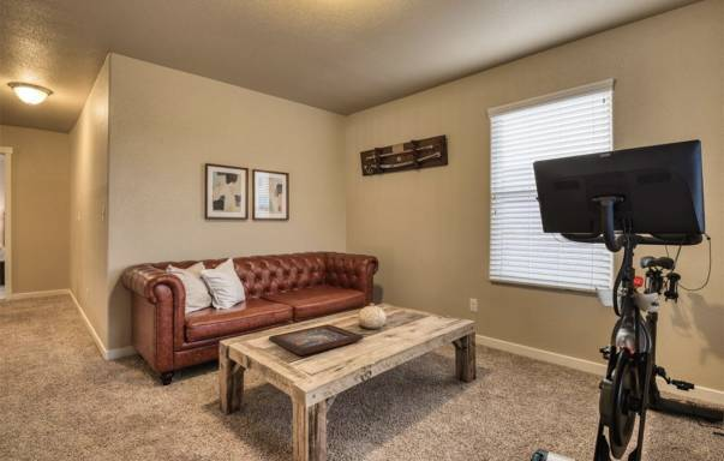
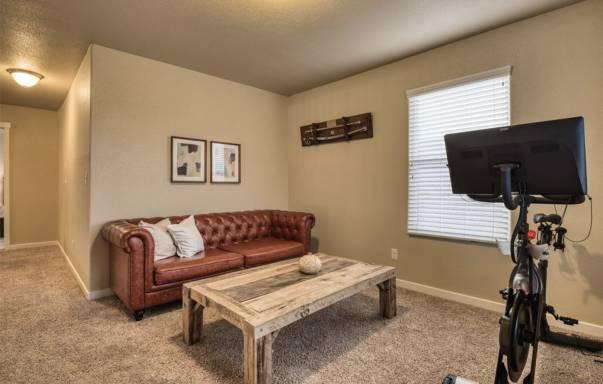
- decorative tray [268,323,365,357]
